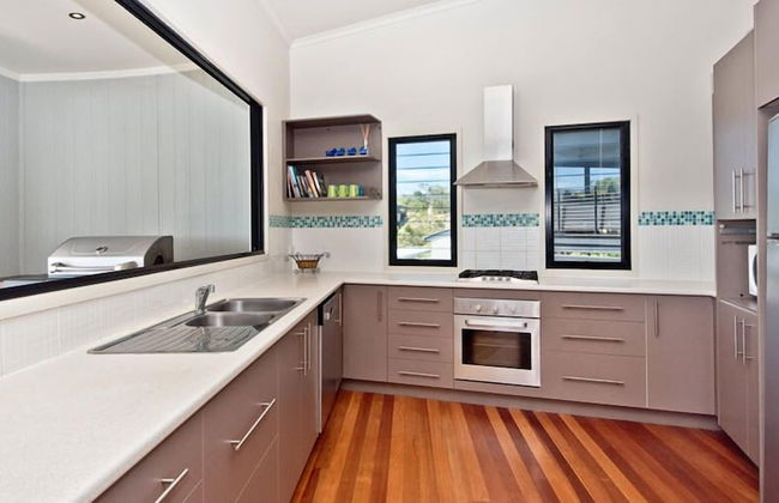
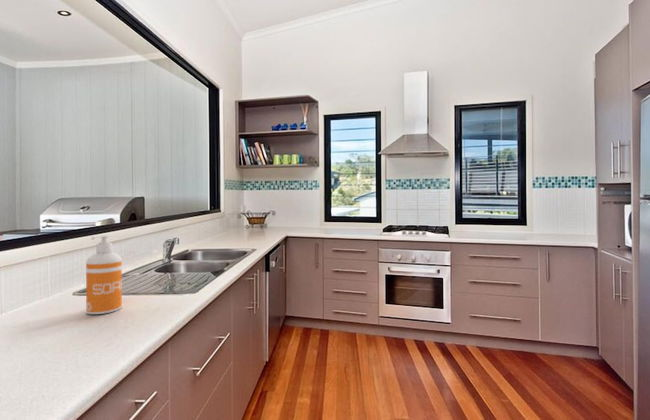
+ soap dispenser [85,234,123,315]
